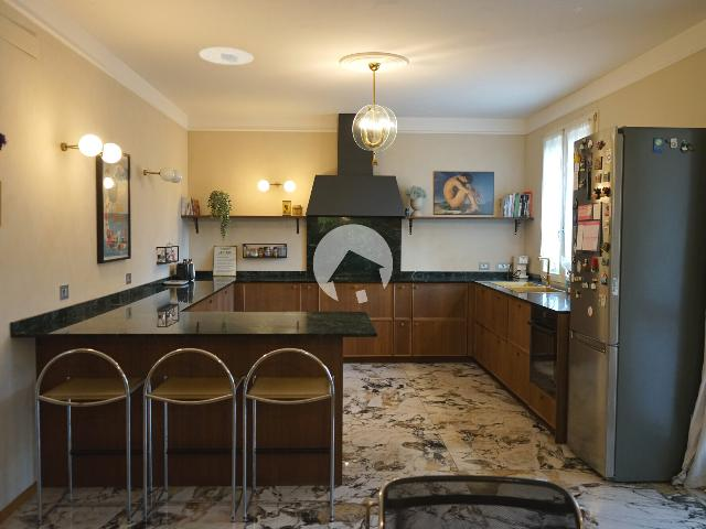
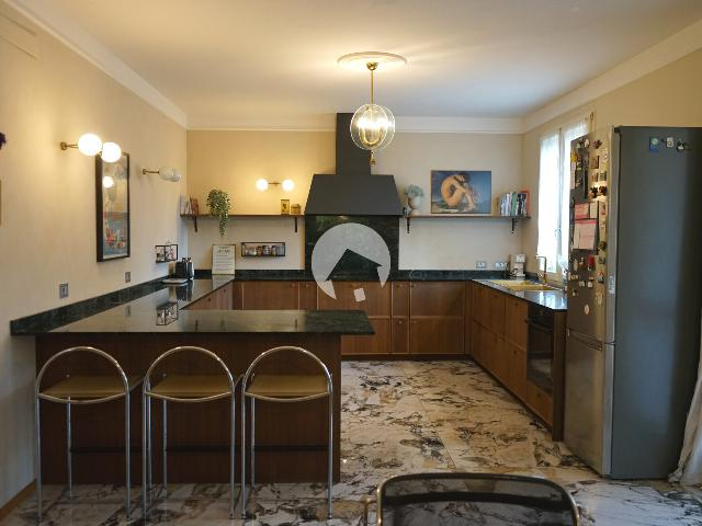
- recessed light [199,46,255,66]
